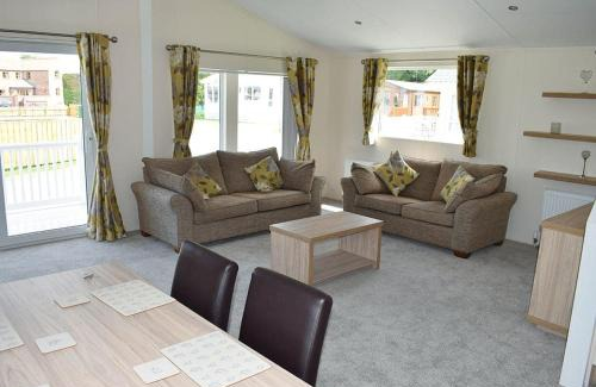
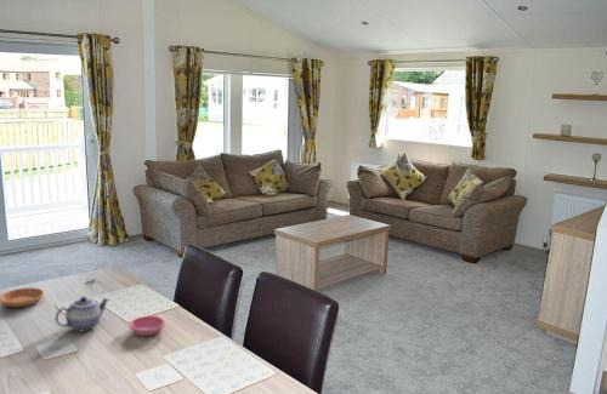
+ teapot [53,296,112,332]
+ saucer [129,315,166,337]
+ saucer [0,287,45,309]
